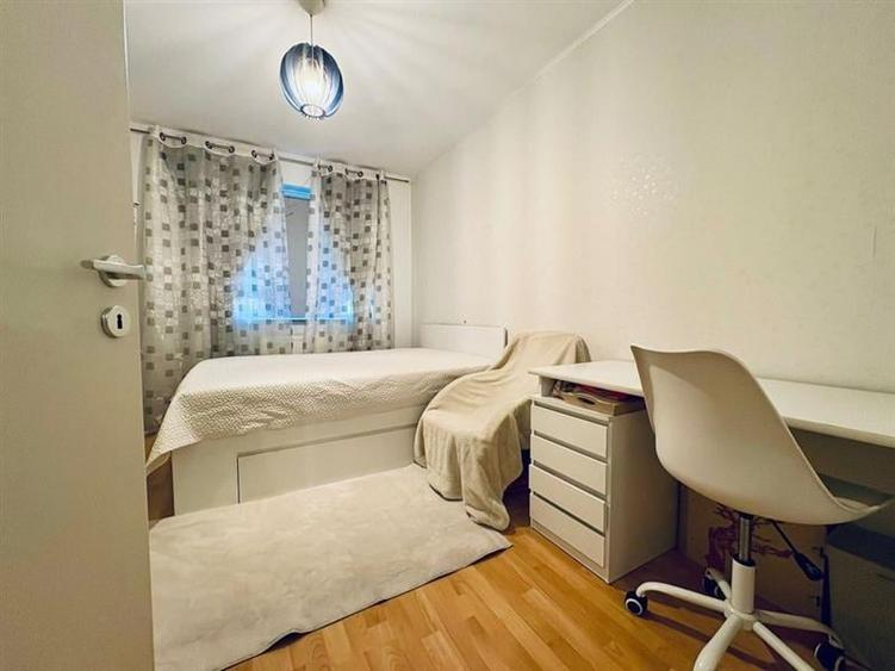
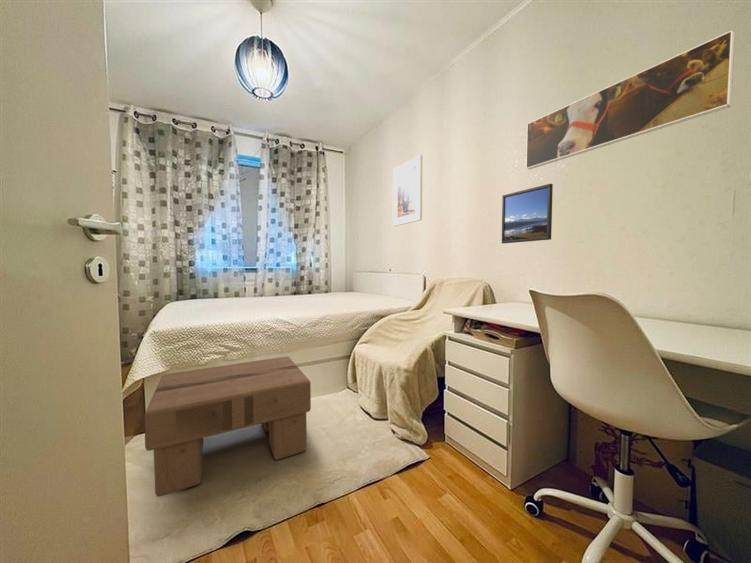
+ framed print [525,29,736,170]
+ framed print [392,154,423,227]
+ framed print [501,183,554,244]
+ footstool [143,355,312,498]
